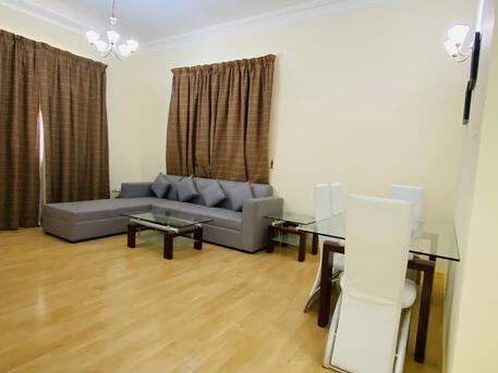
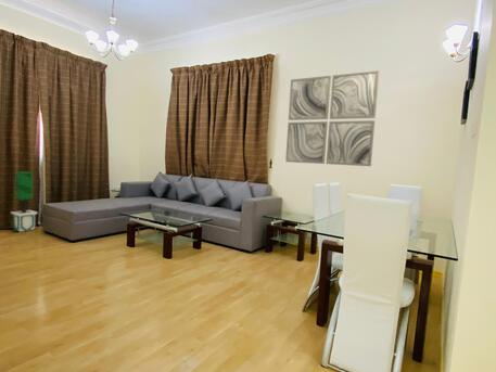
+ potted tree [10,170,39,233]
+ wall art [284,69,380,167]
